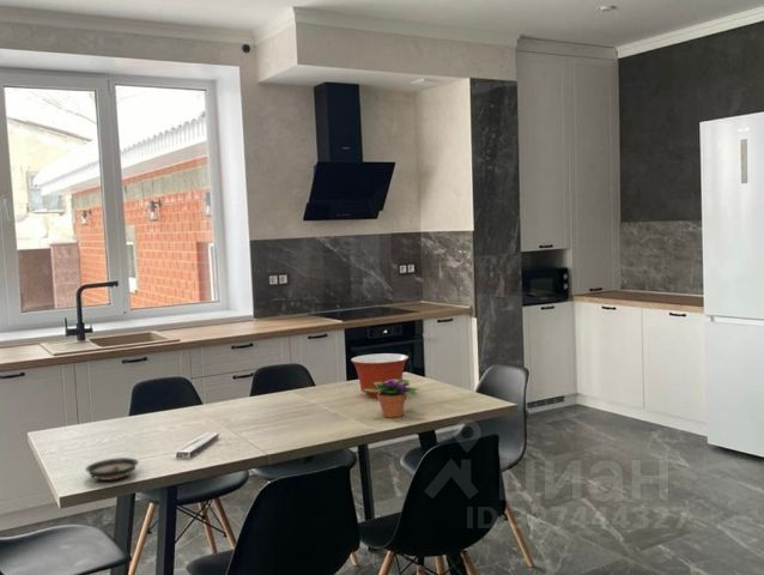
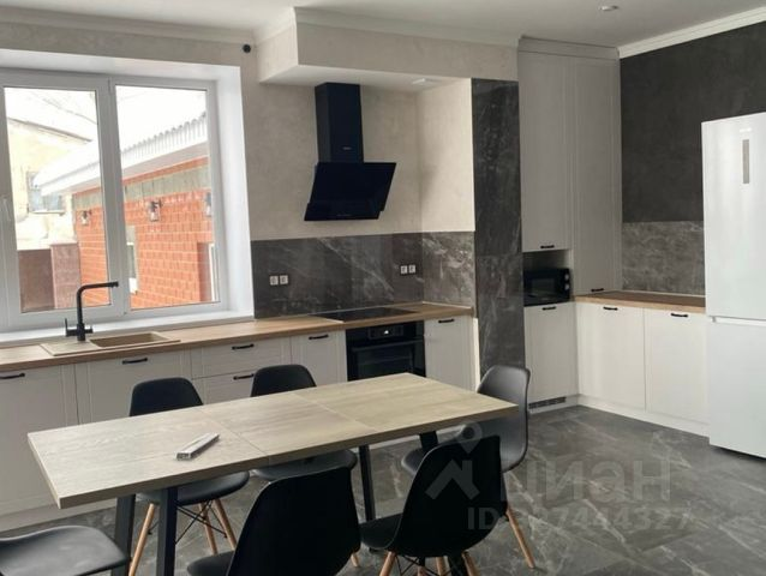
- mixing bowl [350,352,410,399]
- potted flower [364,379,420,418]
- saucer [84,456,140,482]
